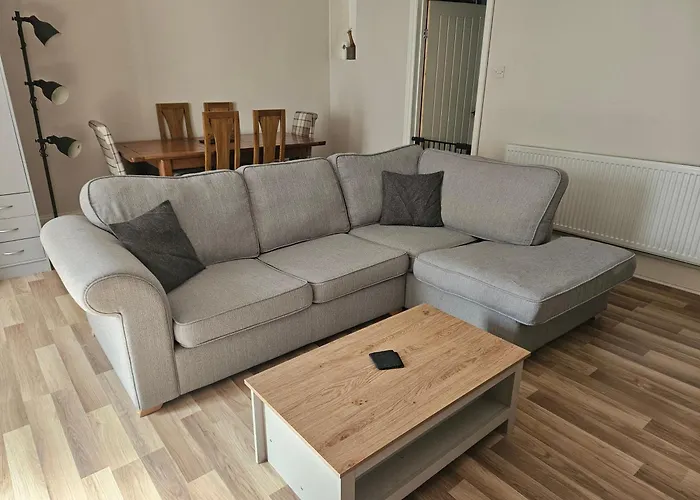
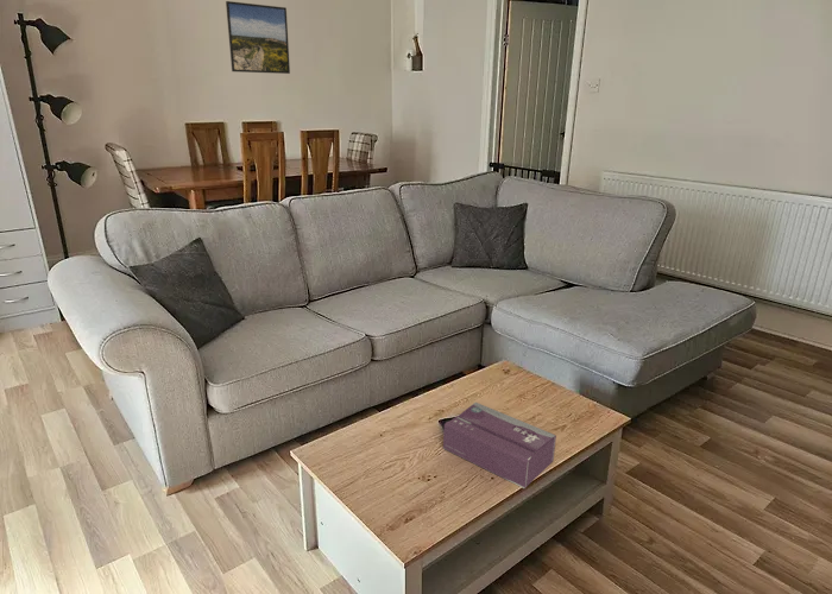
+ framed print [225,0,291,75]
+ tissue box [442,402,557,489]
